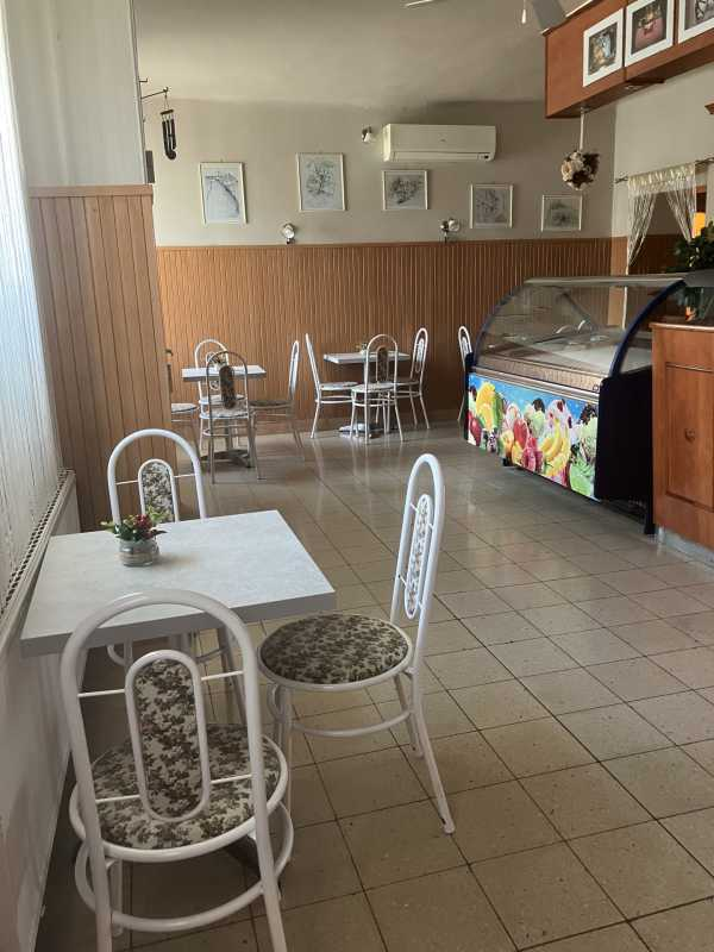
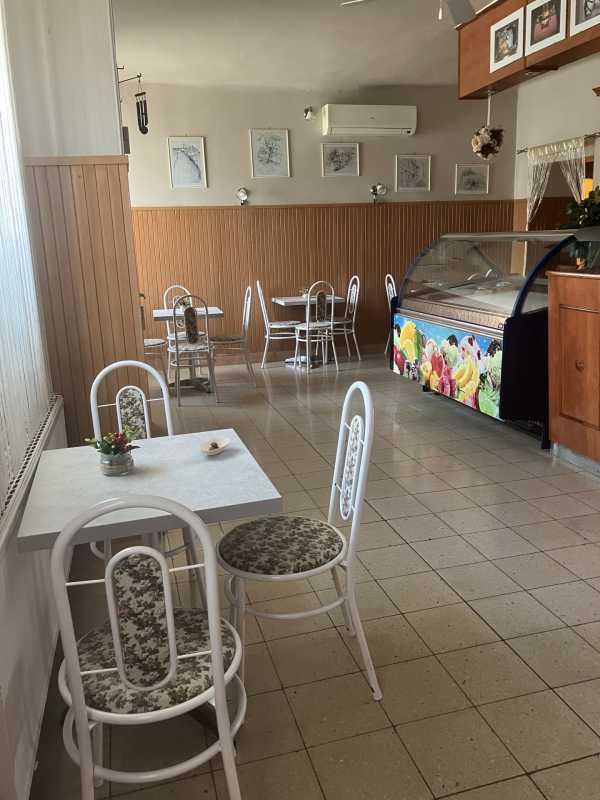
+ saucer [197,437,231,456]
